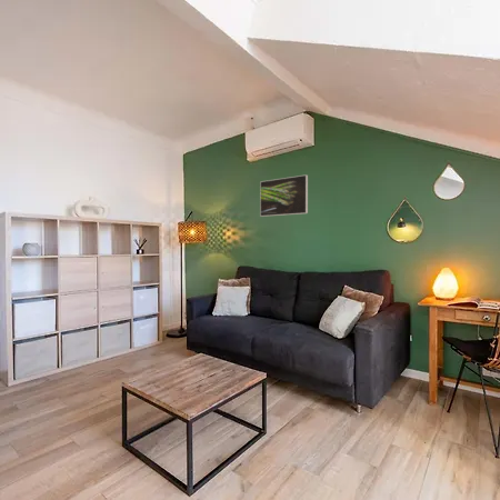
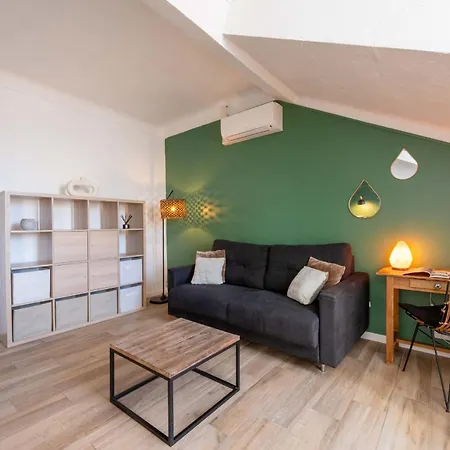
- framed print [259,173,309,218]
